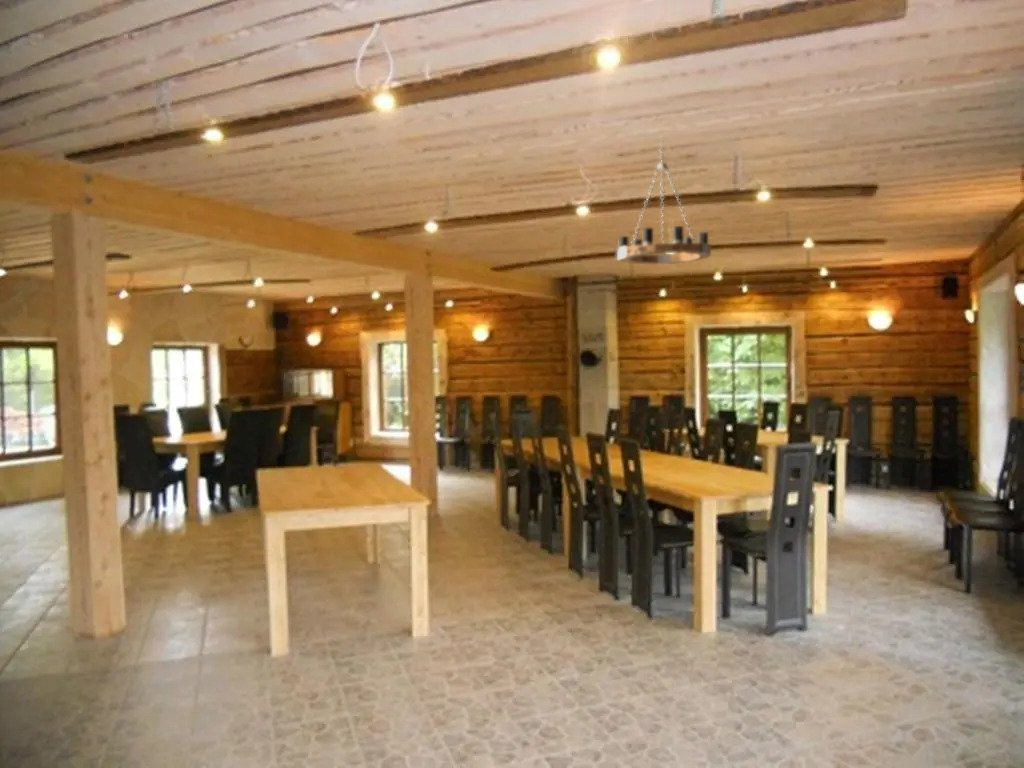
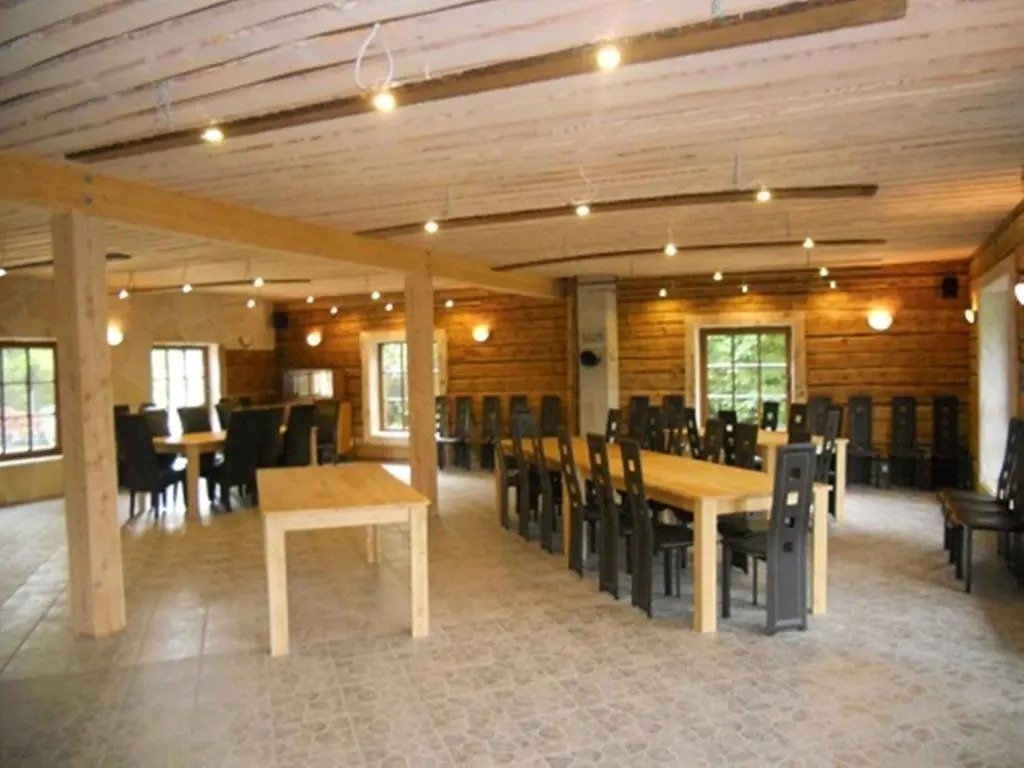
- chandelier [616,136,712,266]
